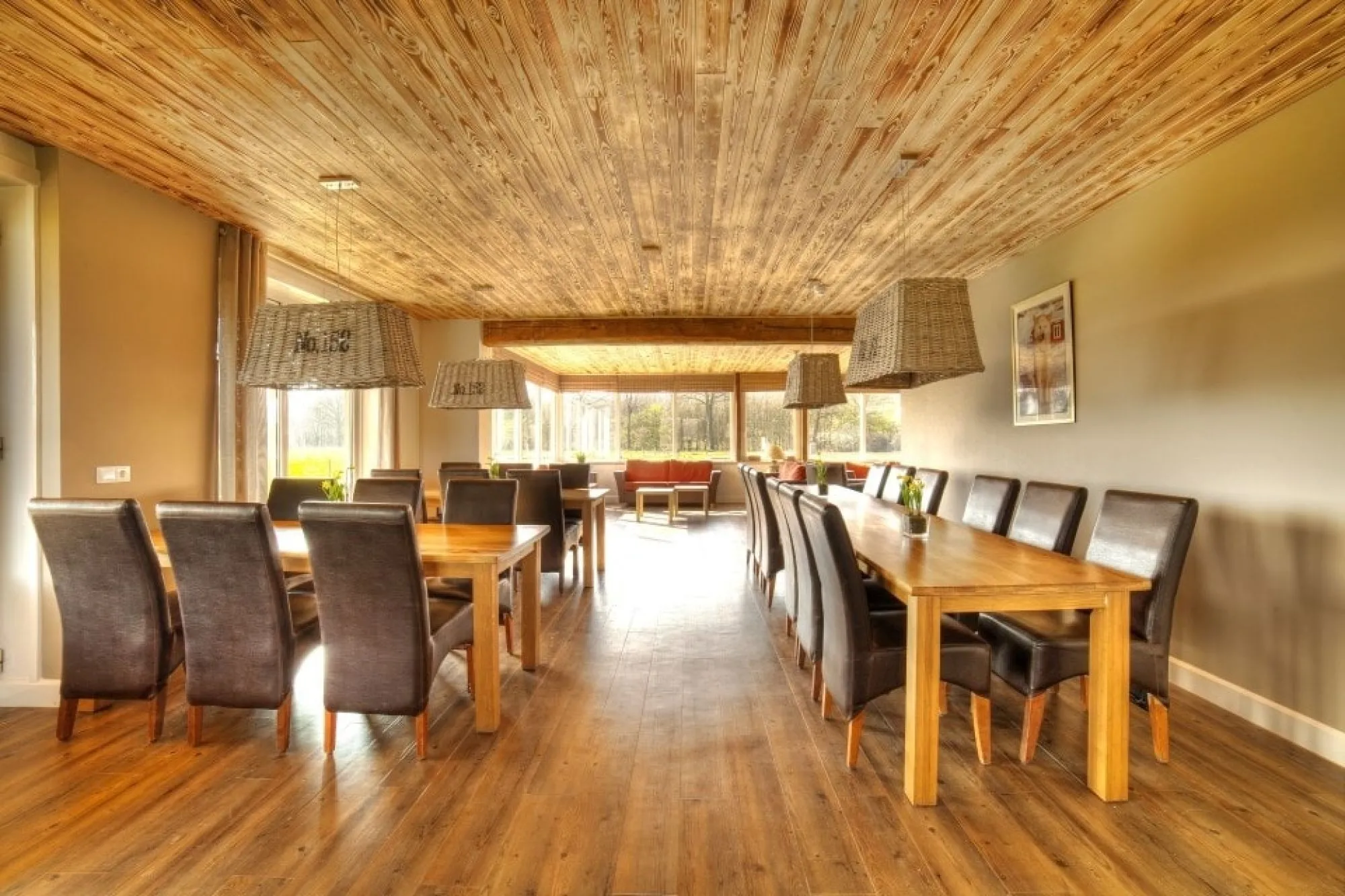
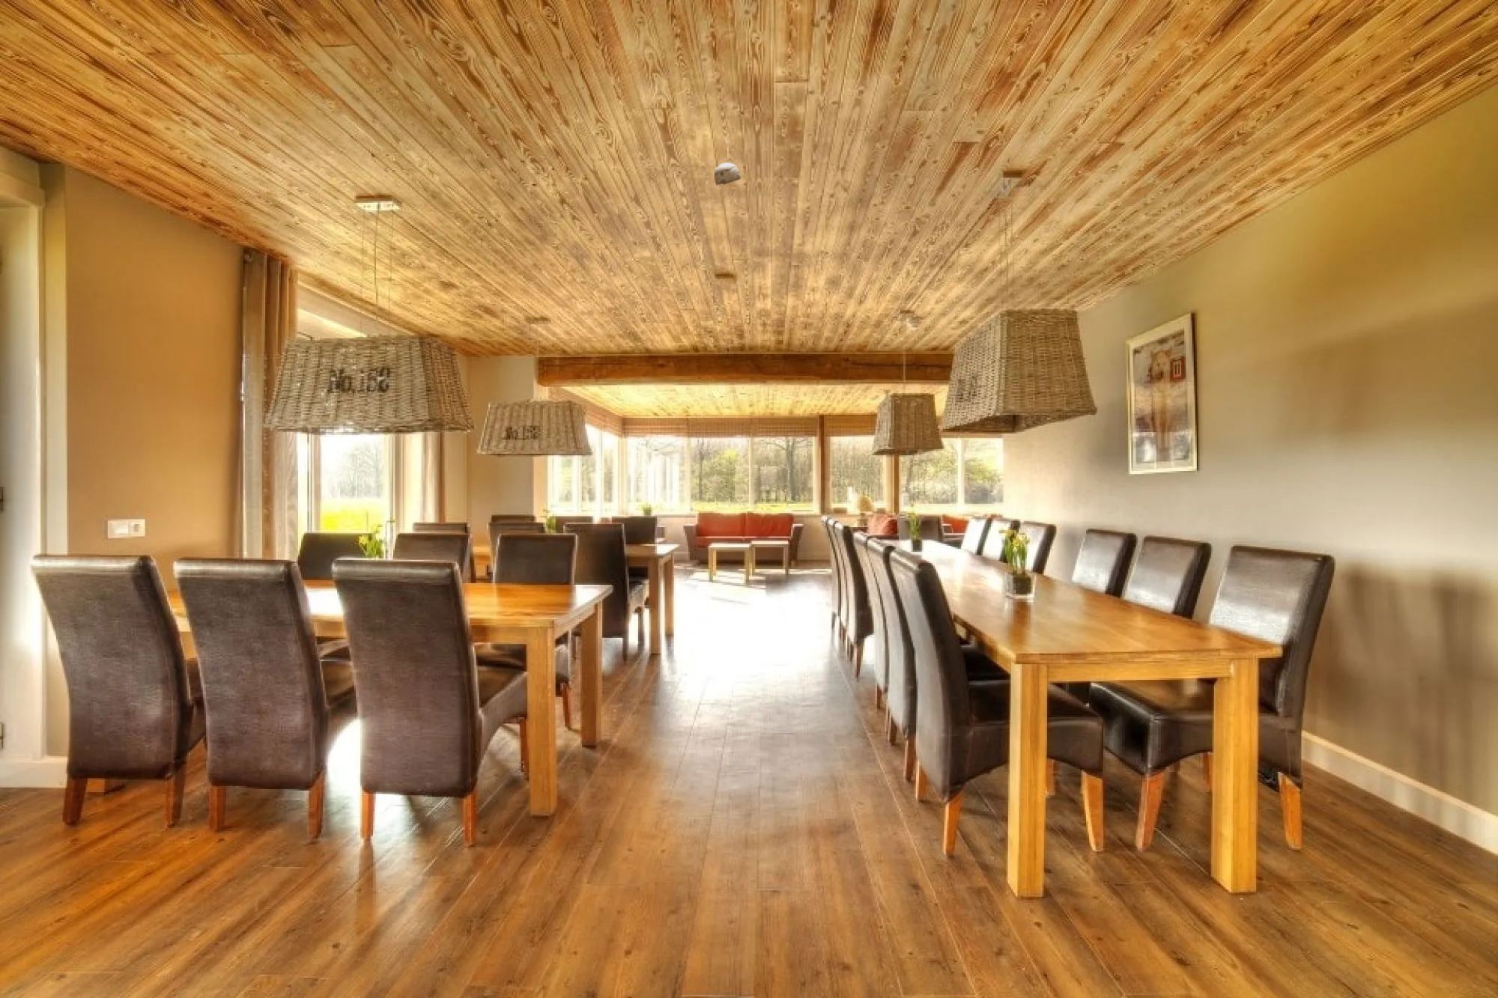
+ smoke detector [713,162,742,186]
